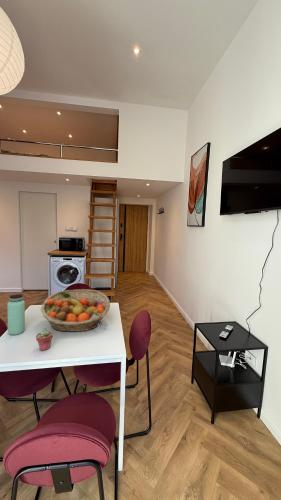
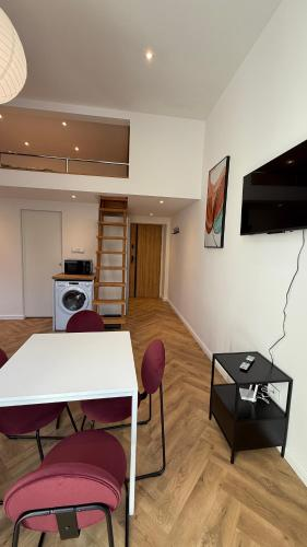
- fruit basket [40,288,111,333]
- potted succulent [35,328,53,352]
- bottle [6,293,26,336]
